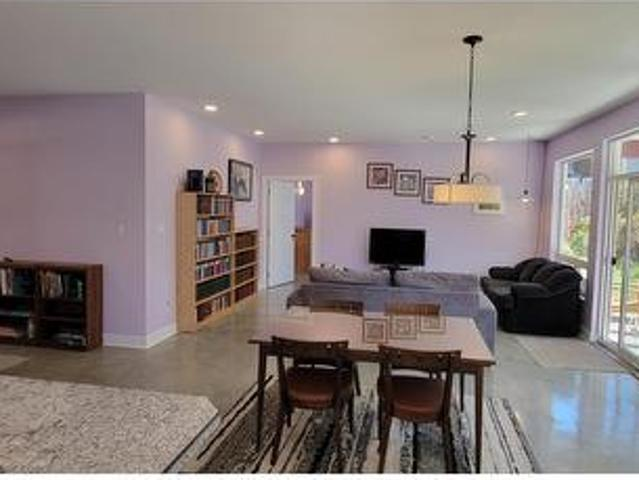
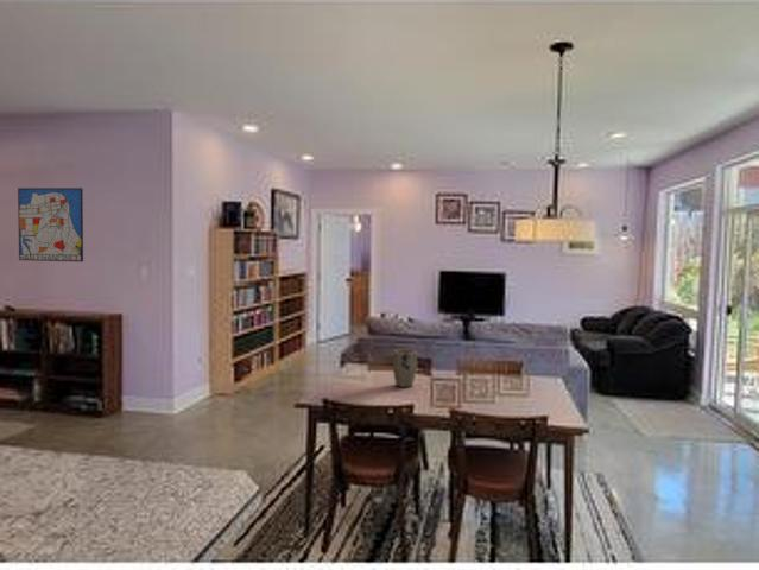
+ wall art [17,186,84,262]
+ plant pot [392,348,418,388]
